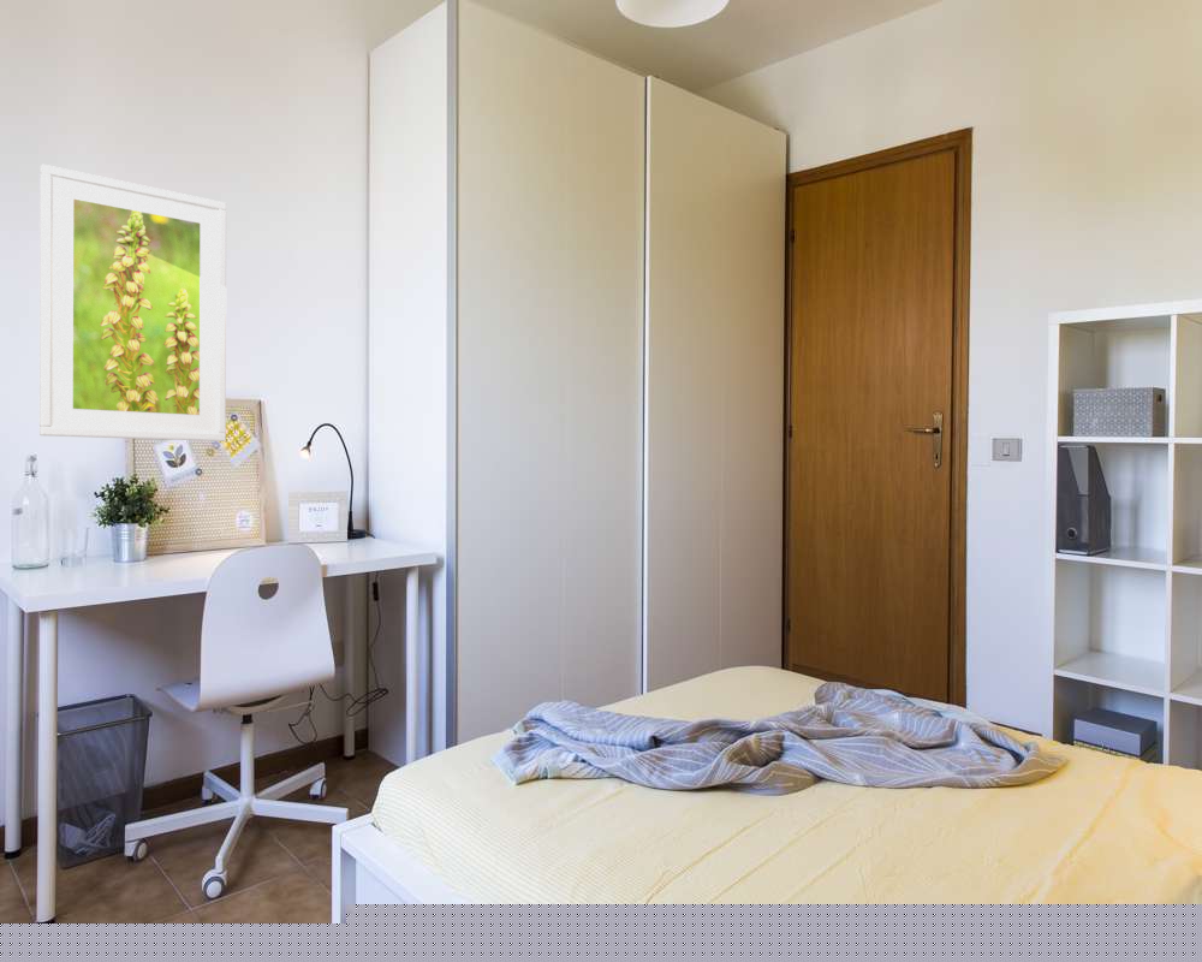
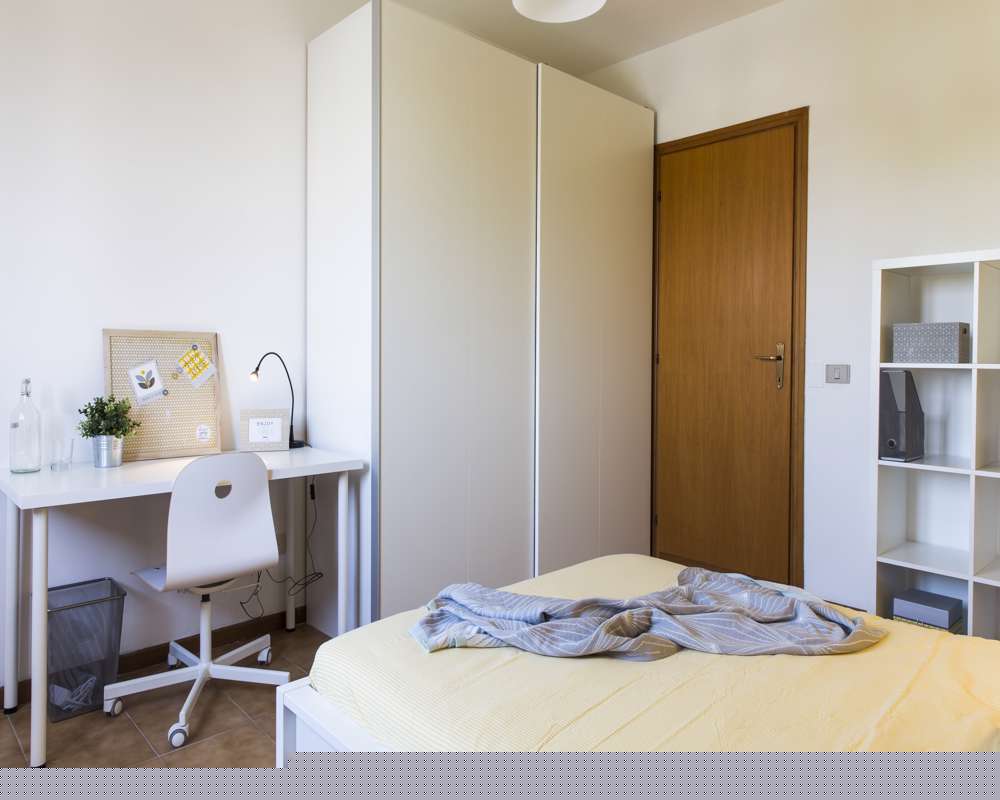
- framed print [38,164,227,443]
